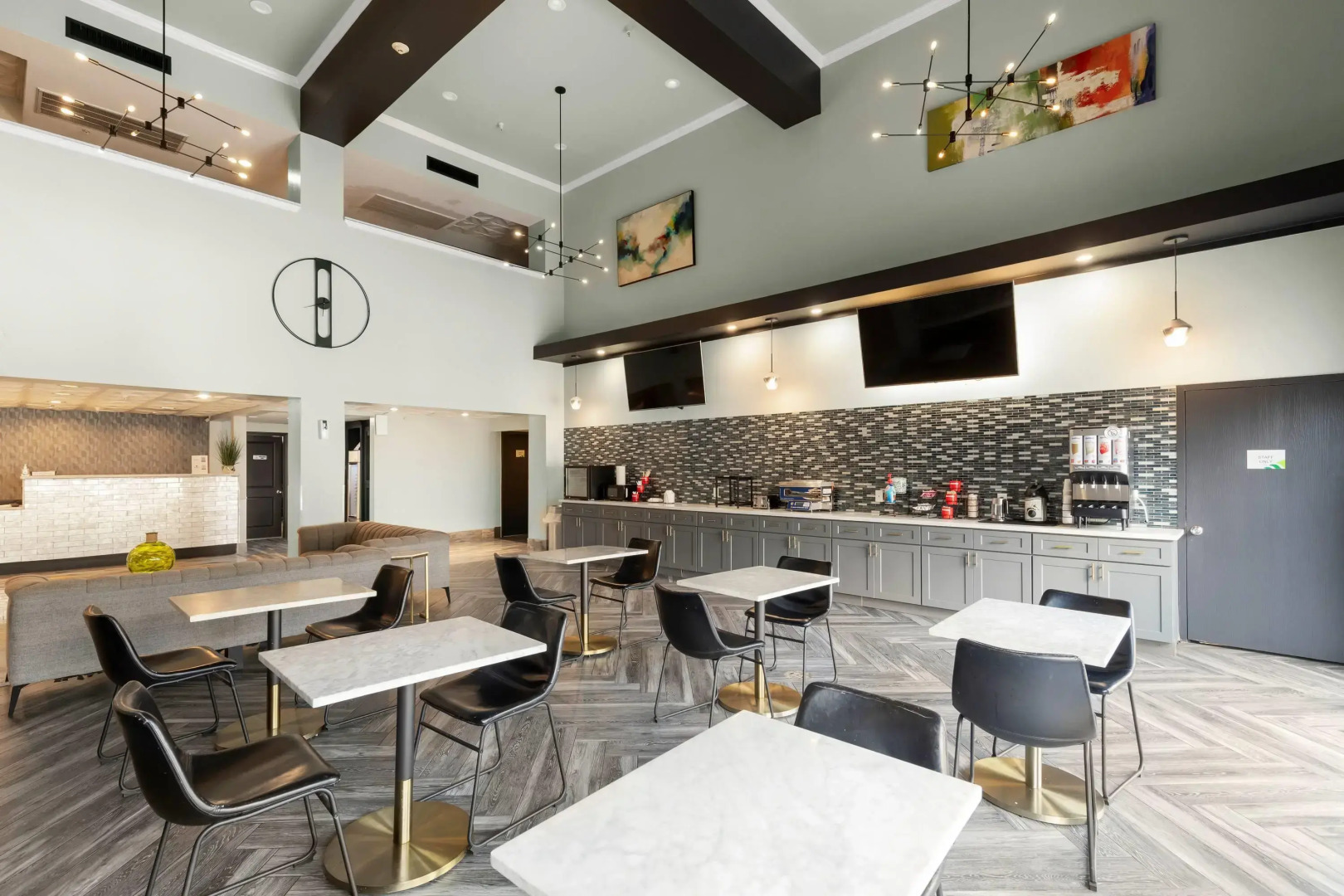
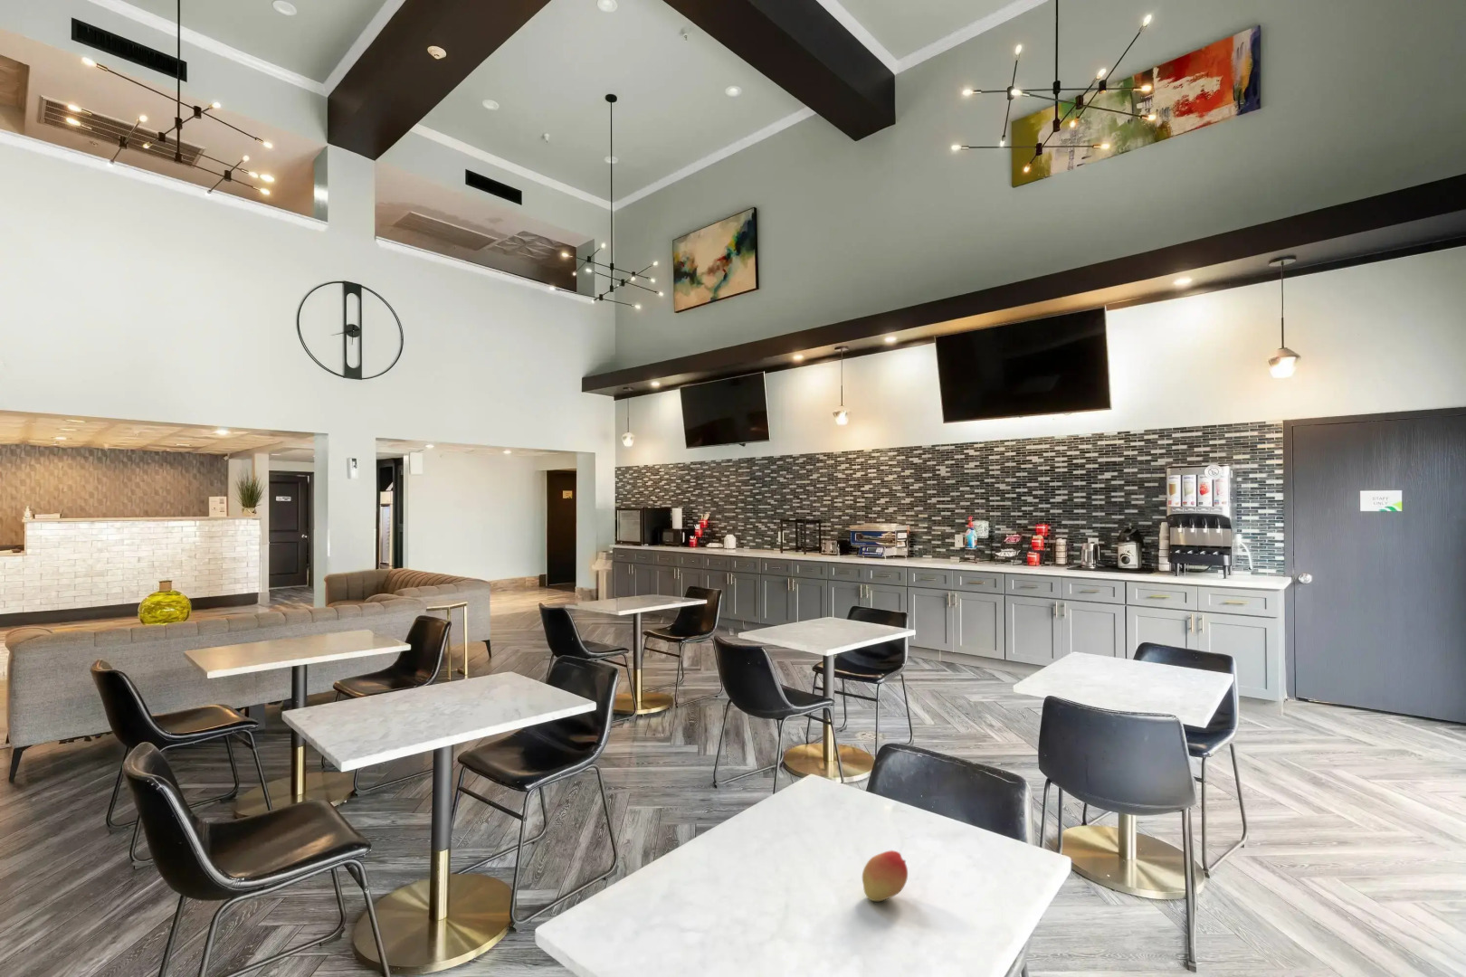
+ fruit [862,849,909,902]
